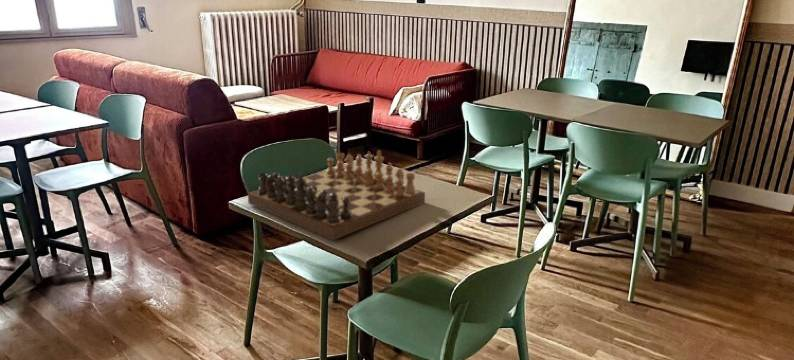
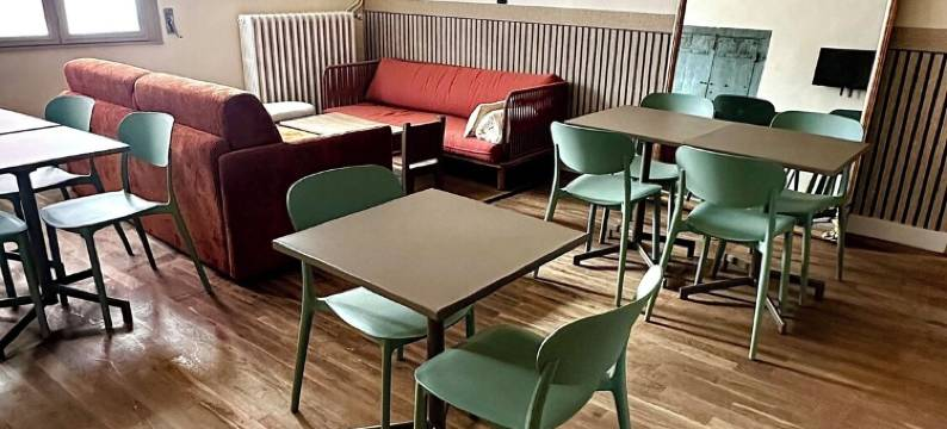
- chess set [247,149,426,241]
